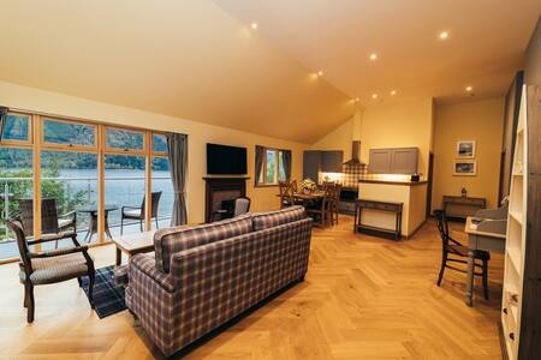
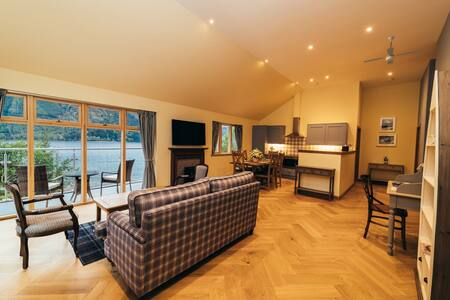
+ ceiling fan [363,35,423,65]
